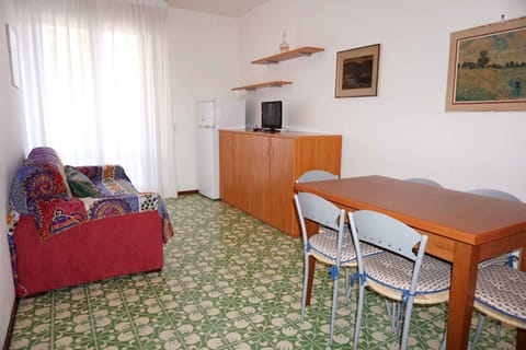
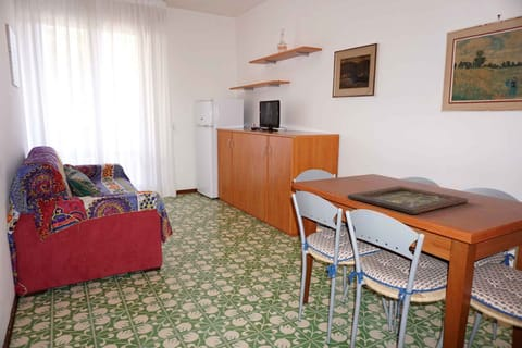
+ religious icon [346,185,470,215]
